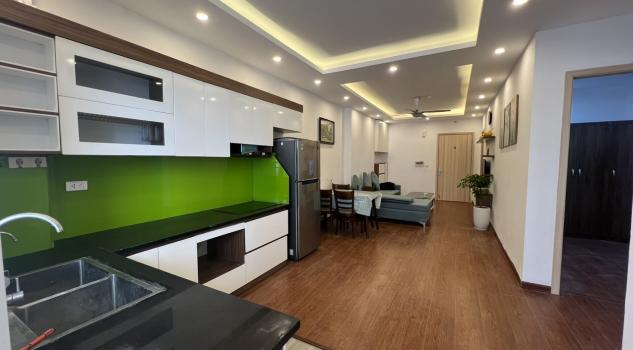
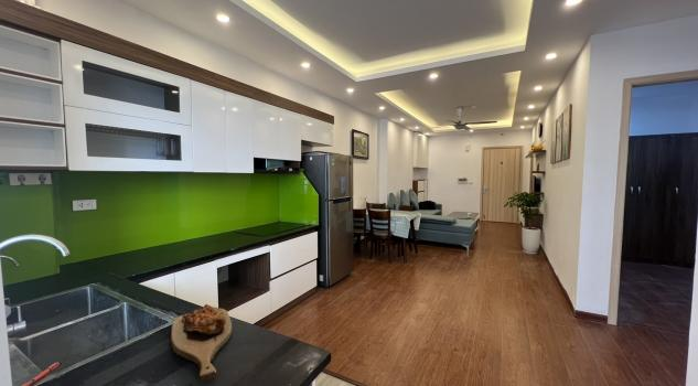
+ cutting board [170,303,233,384]
